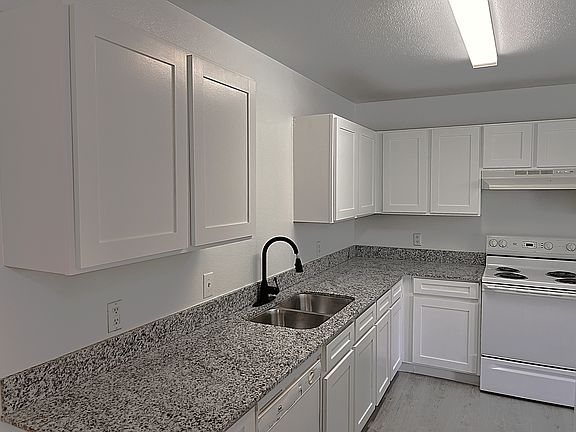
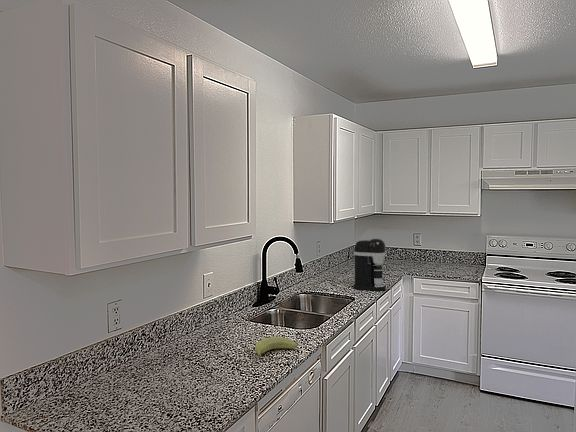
+ banana [254,336,298,359]
+ coffee maker [352,237,387,292]
